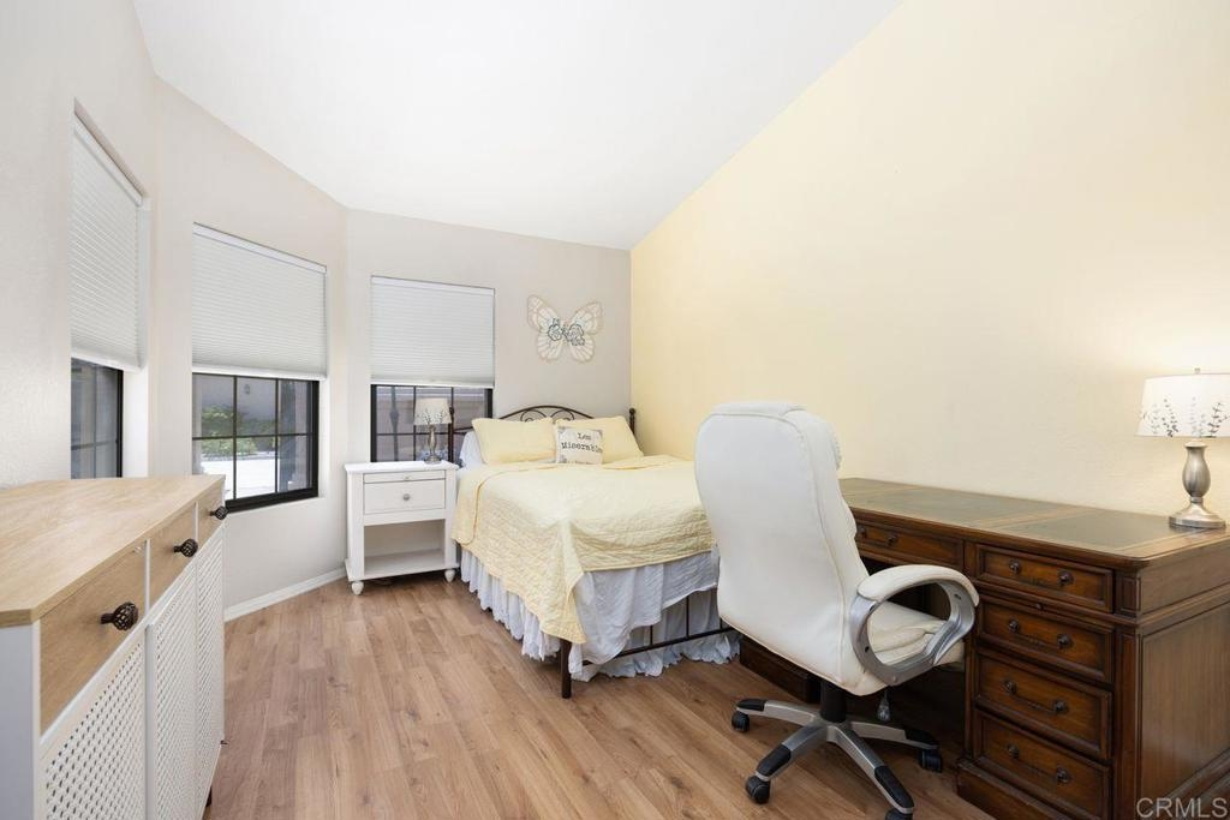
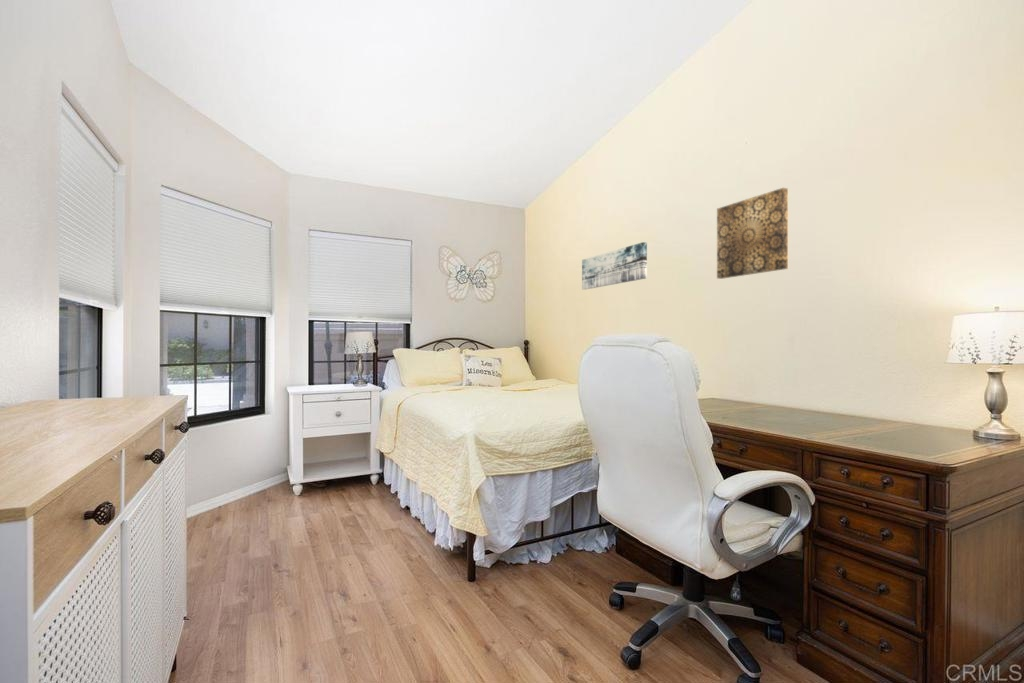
+ wall art [581,241,648,291]
+ wall art [716,187,789,280]
